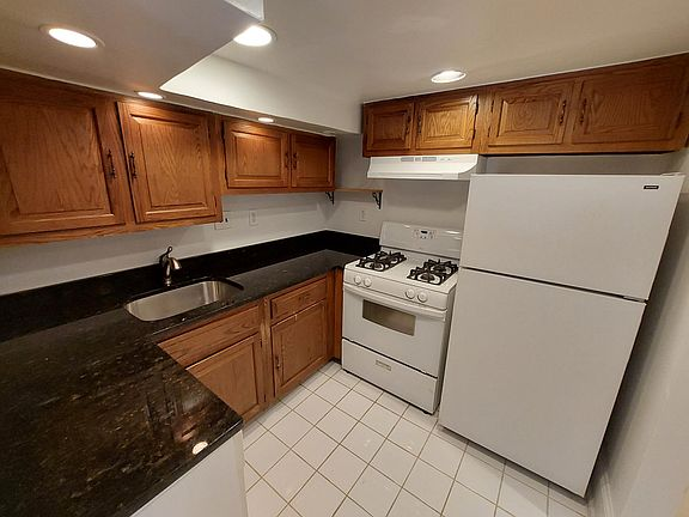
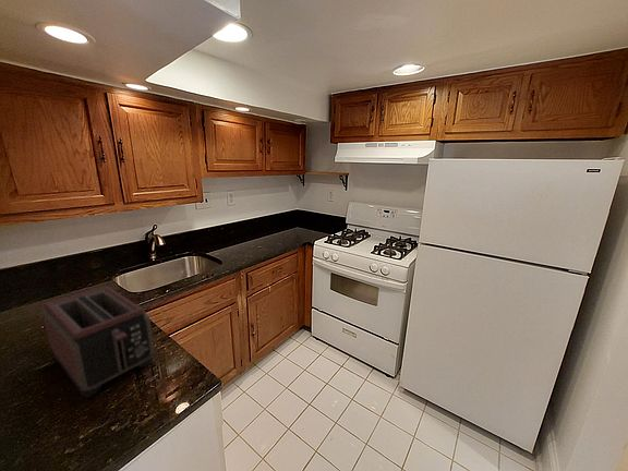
+ toaster [41,285,155,399]
